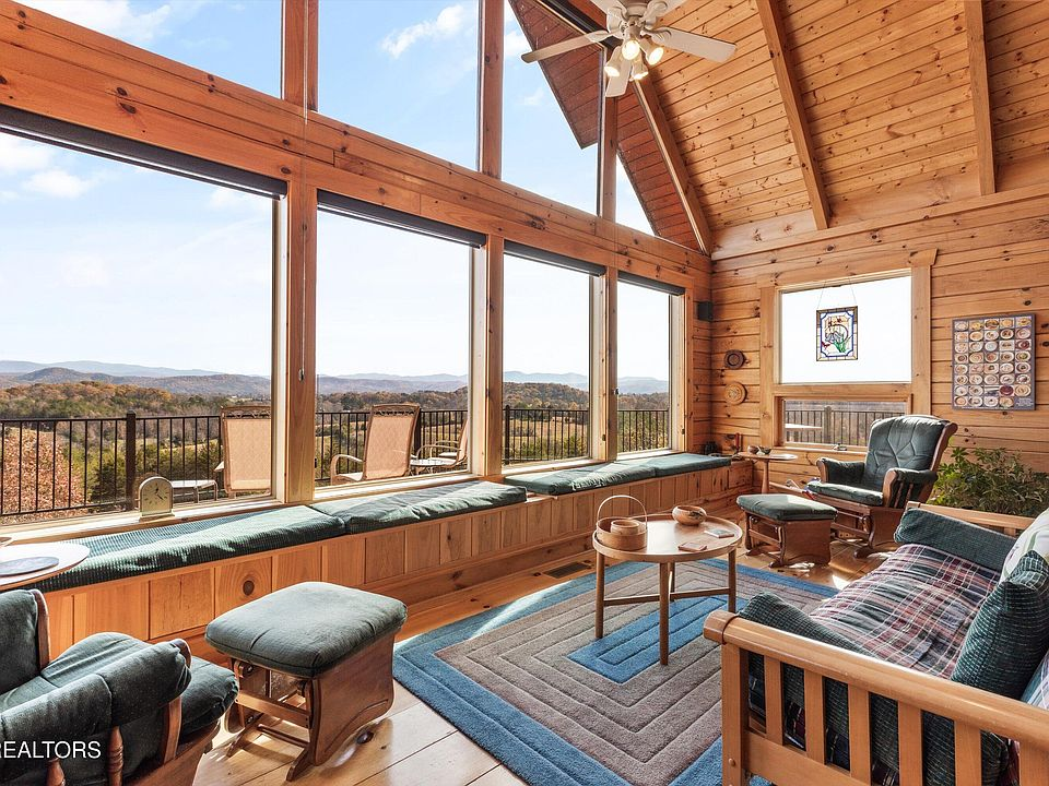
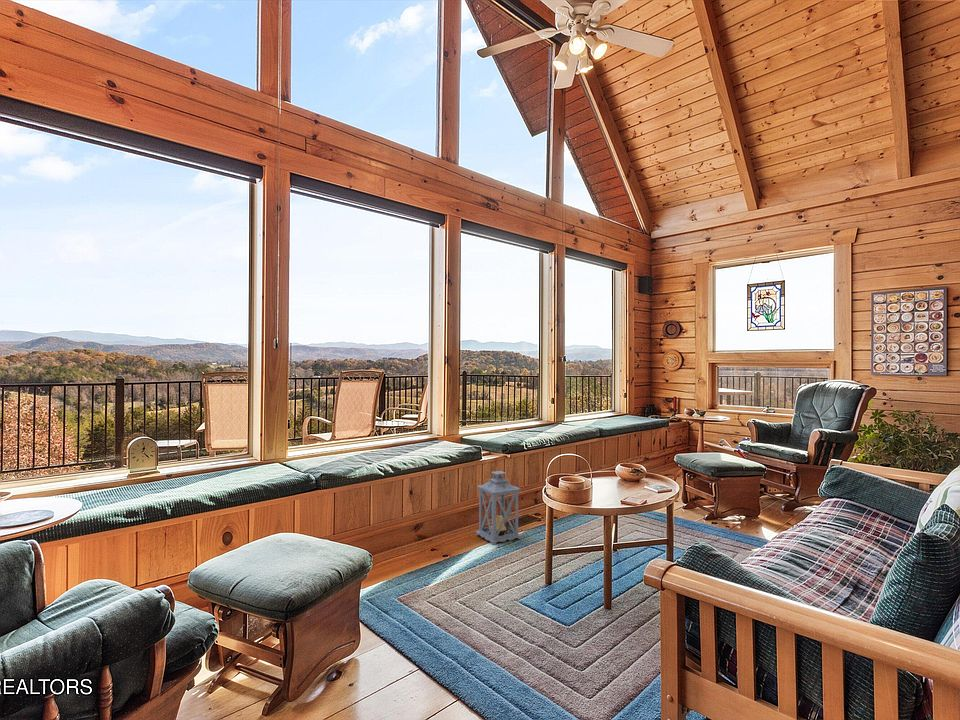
+ lantern [475,470,523,546]
